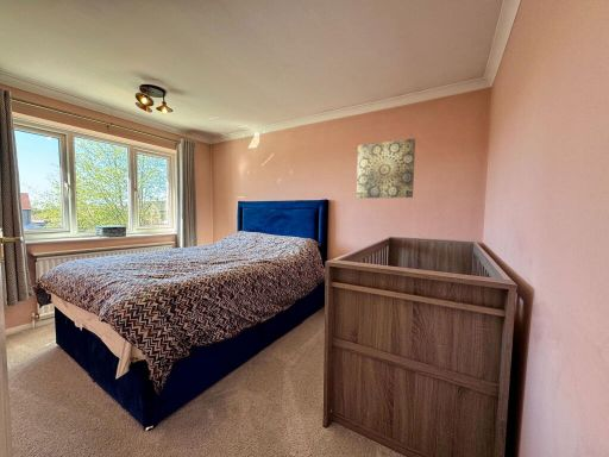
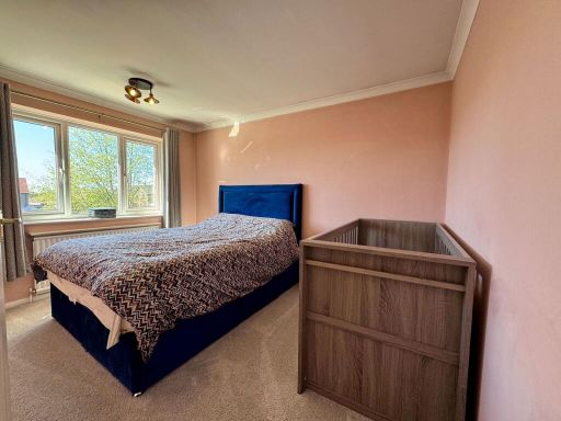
- wall art [356,137,416,200]
